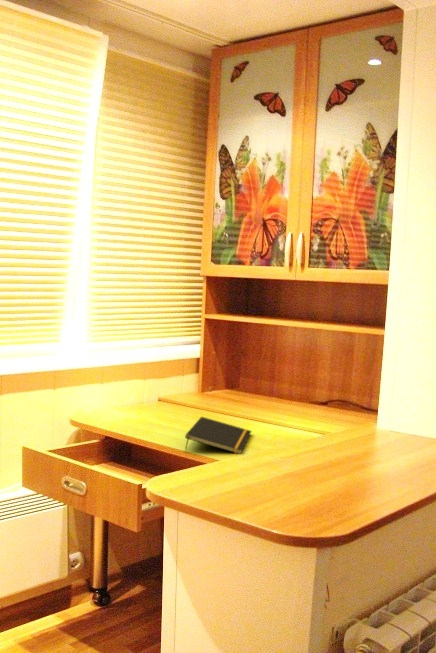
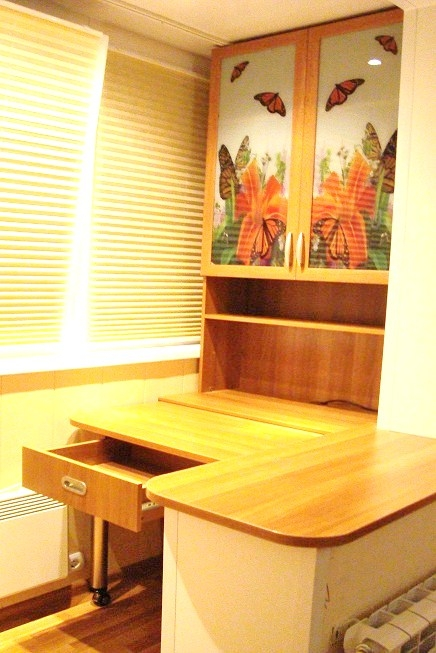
- notepad [184,416,252,455]
